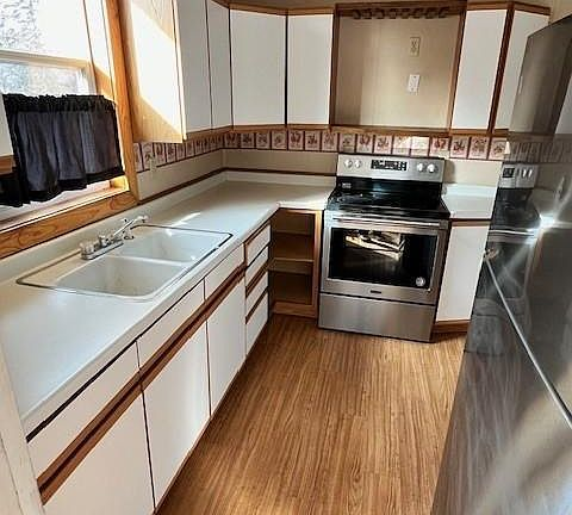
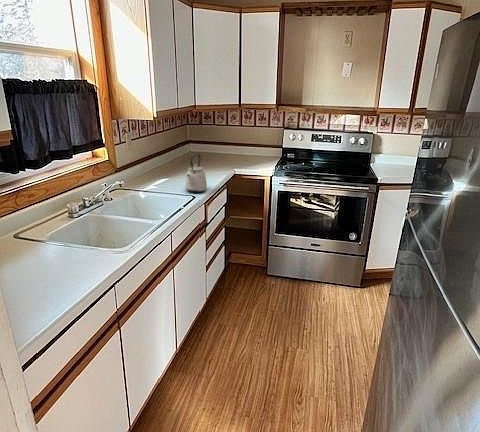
+ kettle [184,153,208,194]
